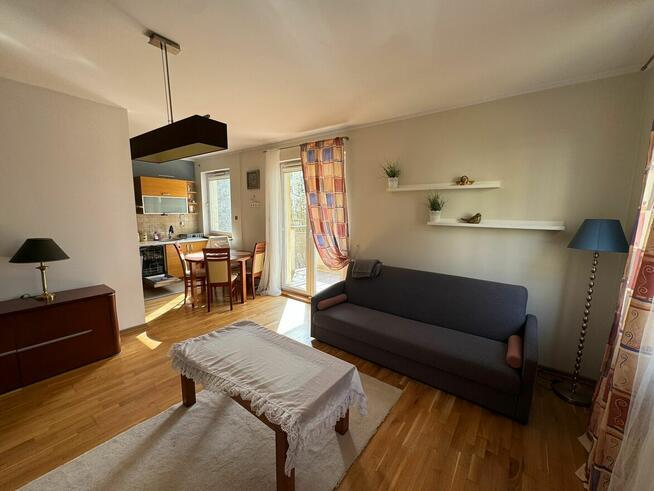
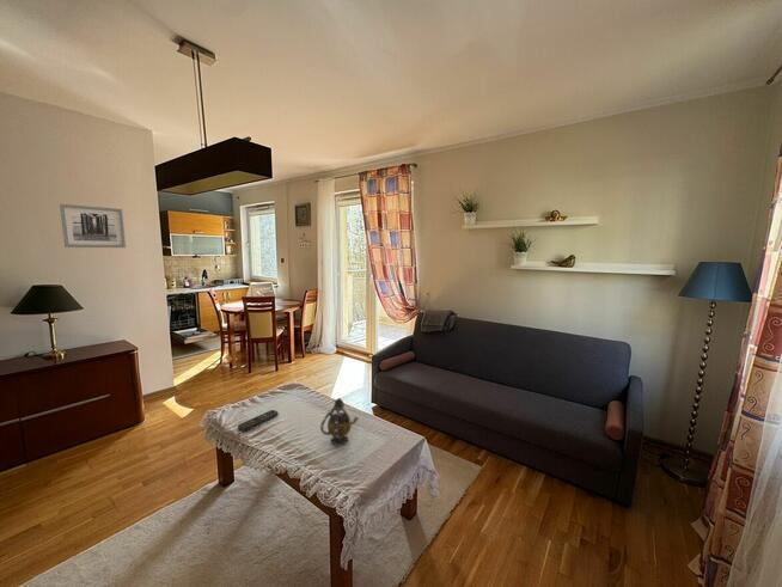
+ wall art [59,203,127,249]
+ teapot [319,397,360,447]
+ remote control [237,409,280,433]
